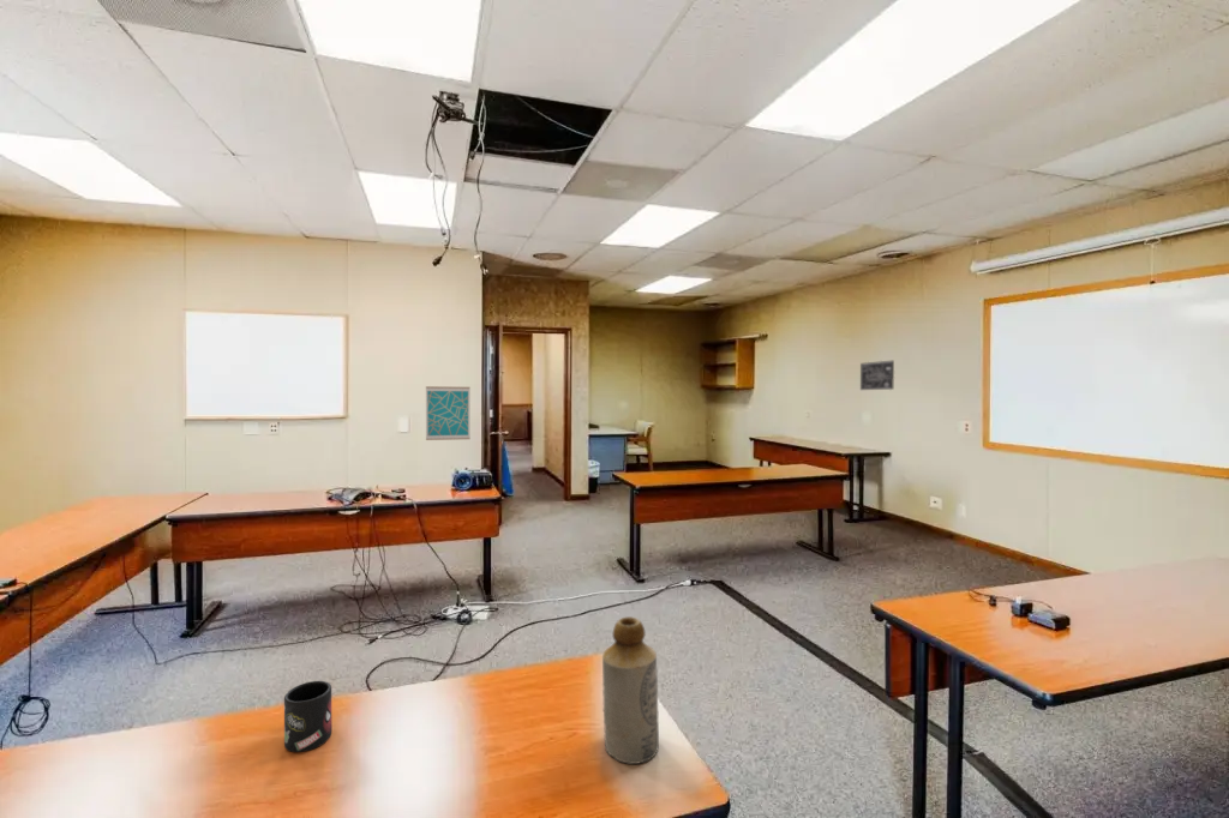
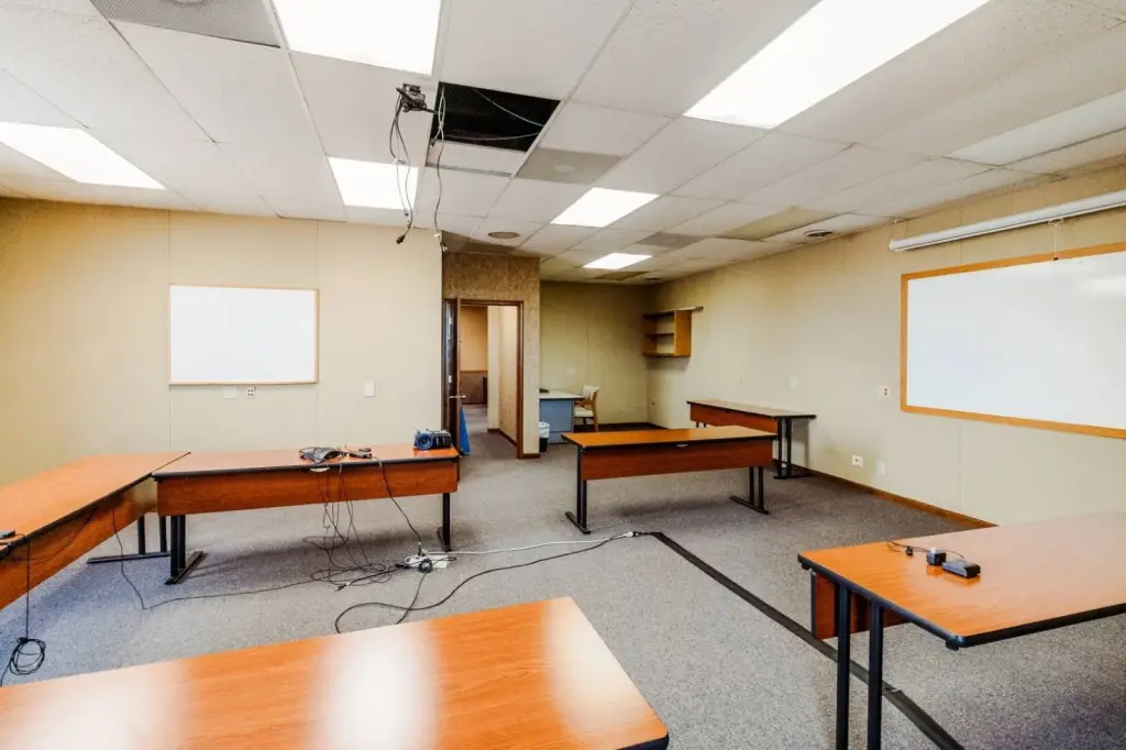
- mug [283,680,332,753]
- wall art [425,385,472,441]
- wall art [859,360,895,391]
- bottle [601,615,660,765]
